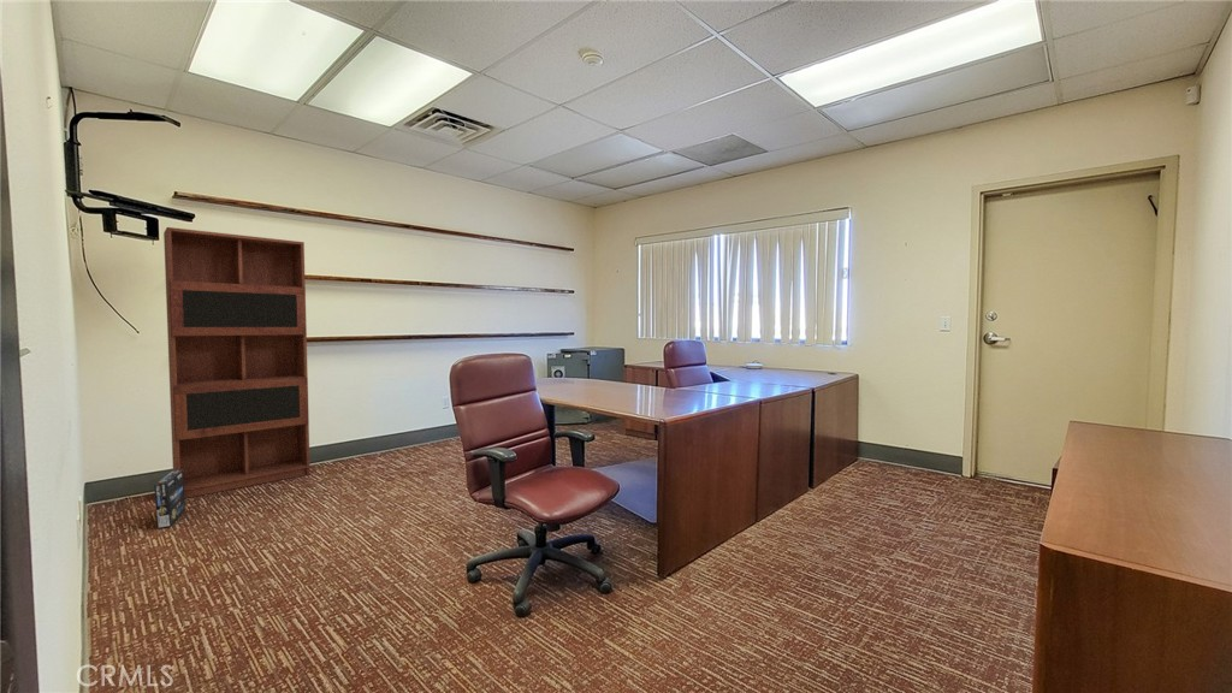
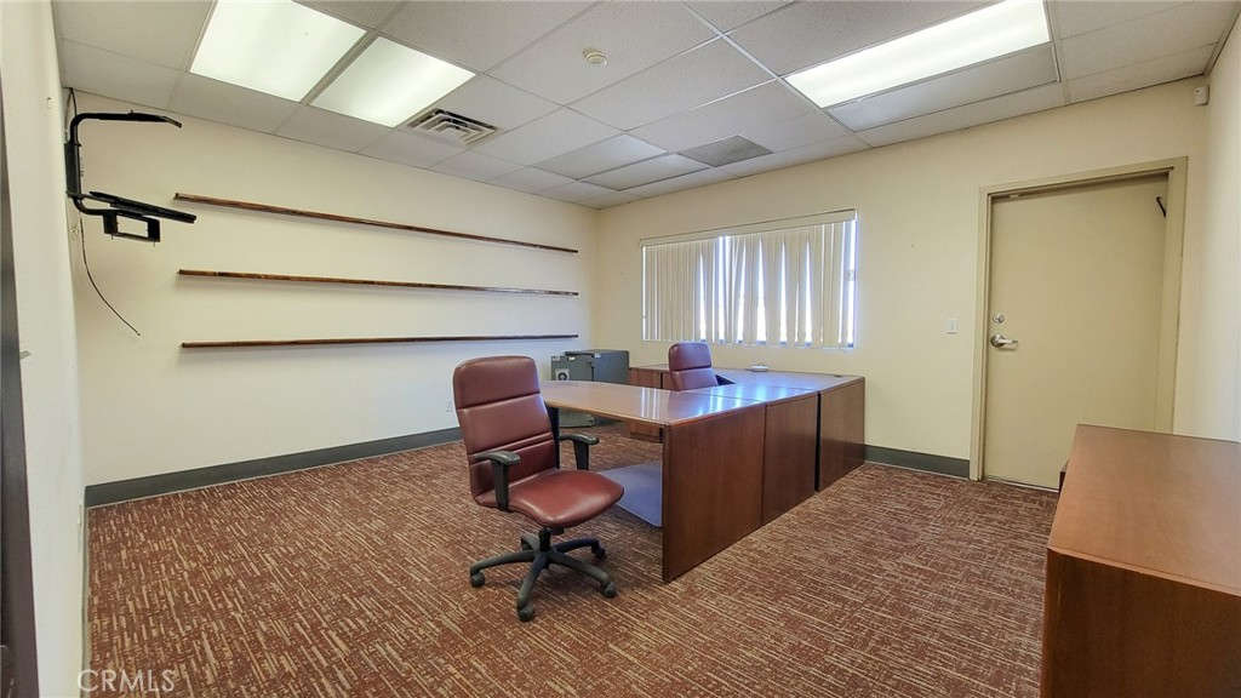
- bookcase [162,226,312,499]
- box [153,470,186,529]
